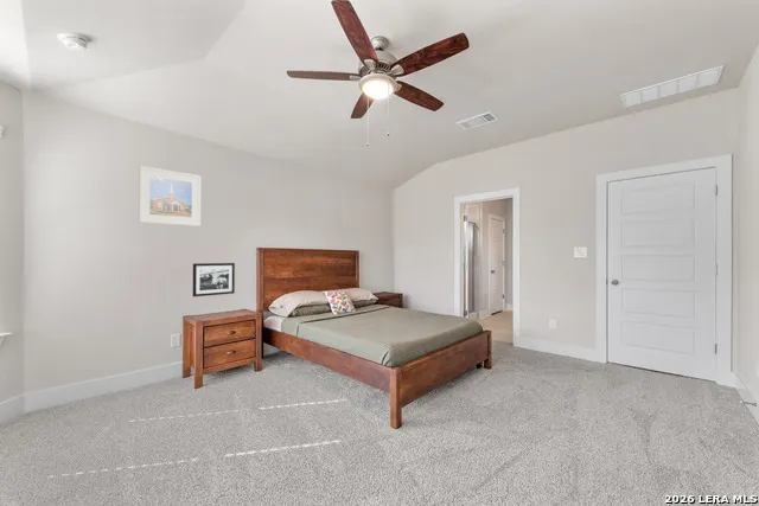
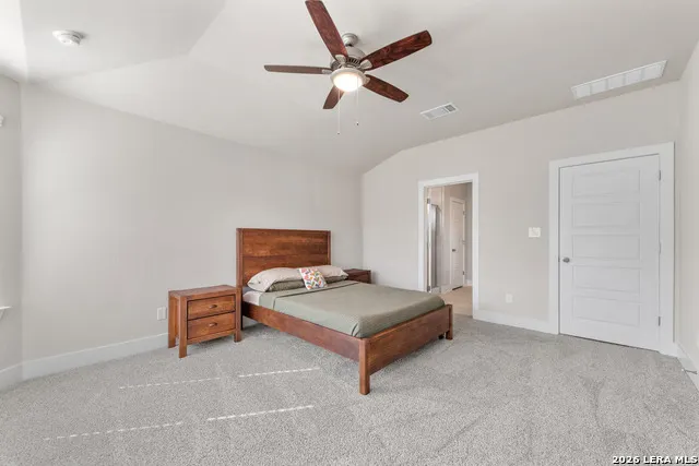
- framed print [138,165,202,228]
- picture frame [192,262,236,297]
